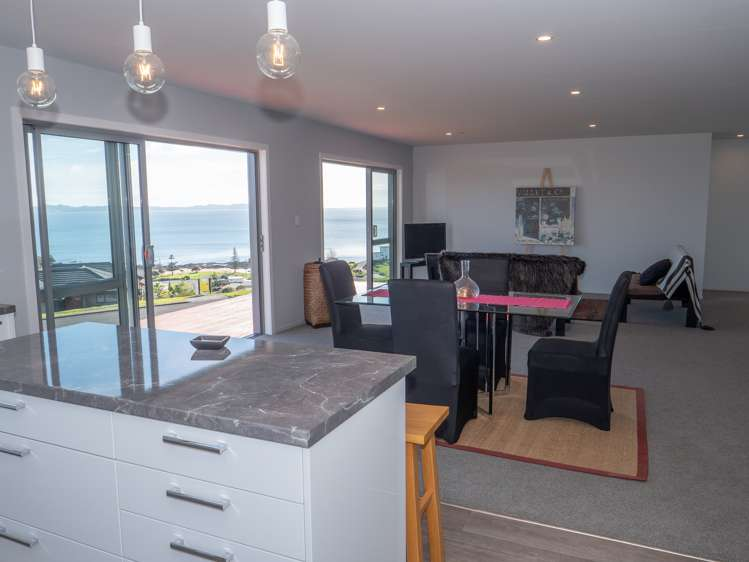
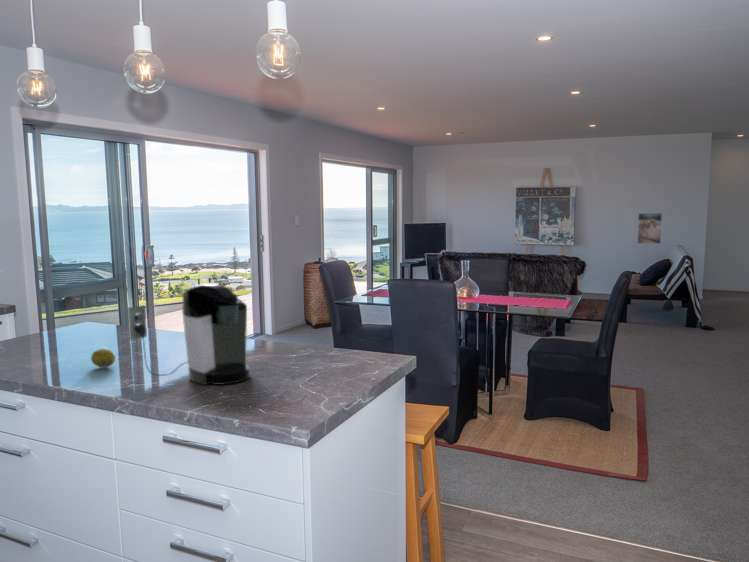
+ coffee maker [127,282,251,386]
+ fruit [90,348,116,369]
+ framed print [636,212,663,245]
